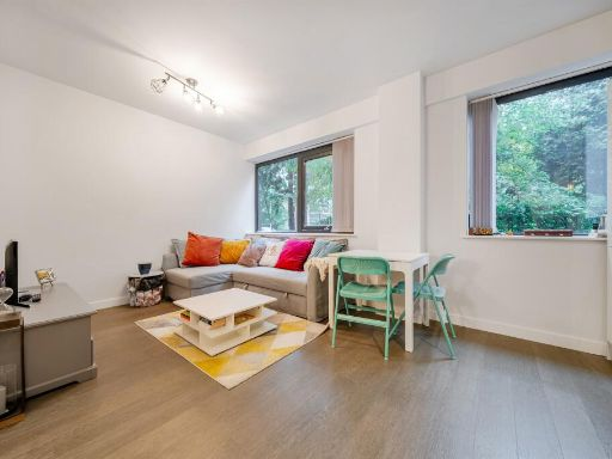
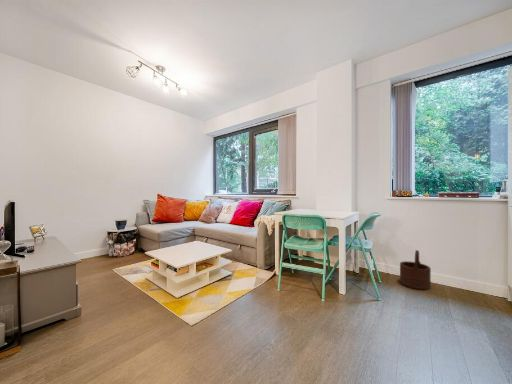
+ wooden bucket [399,249,432,290]
